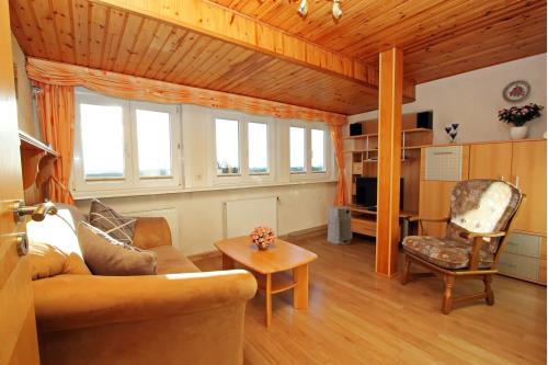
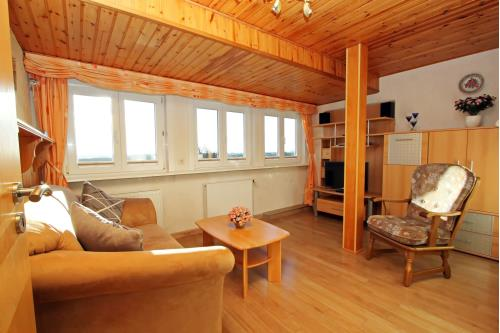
- air purifier [327,205,353,246]
